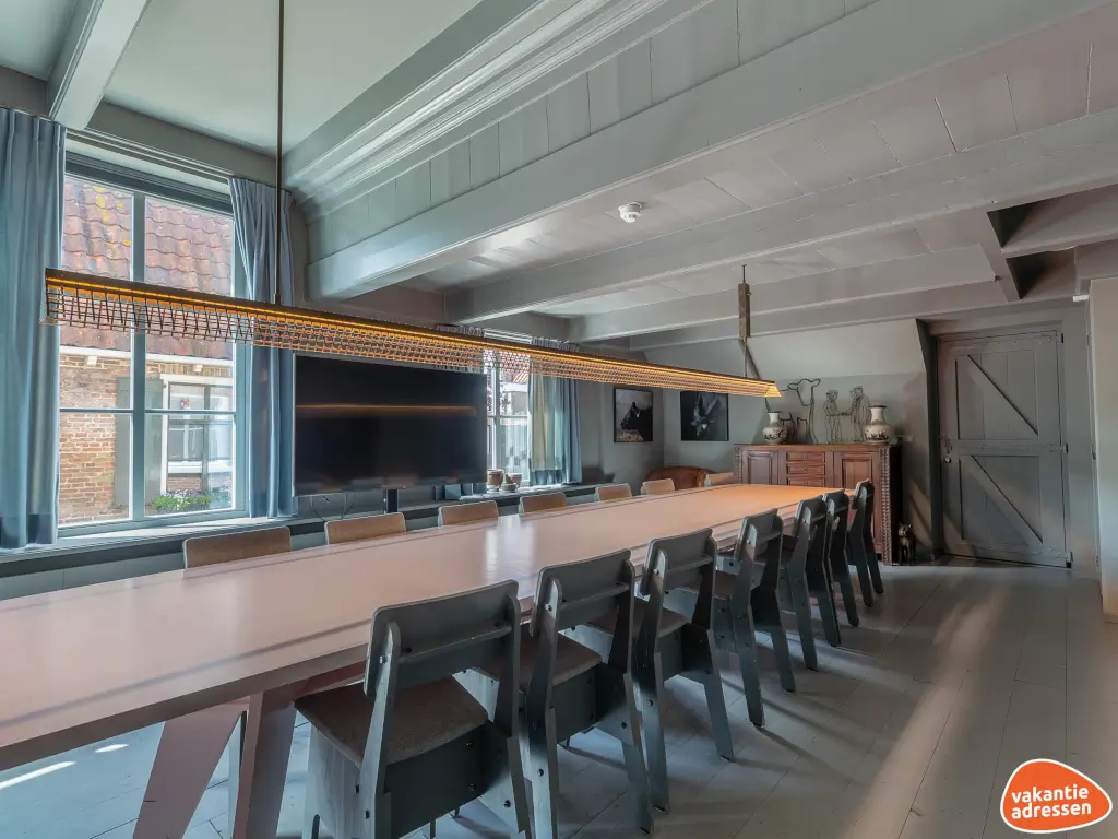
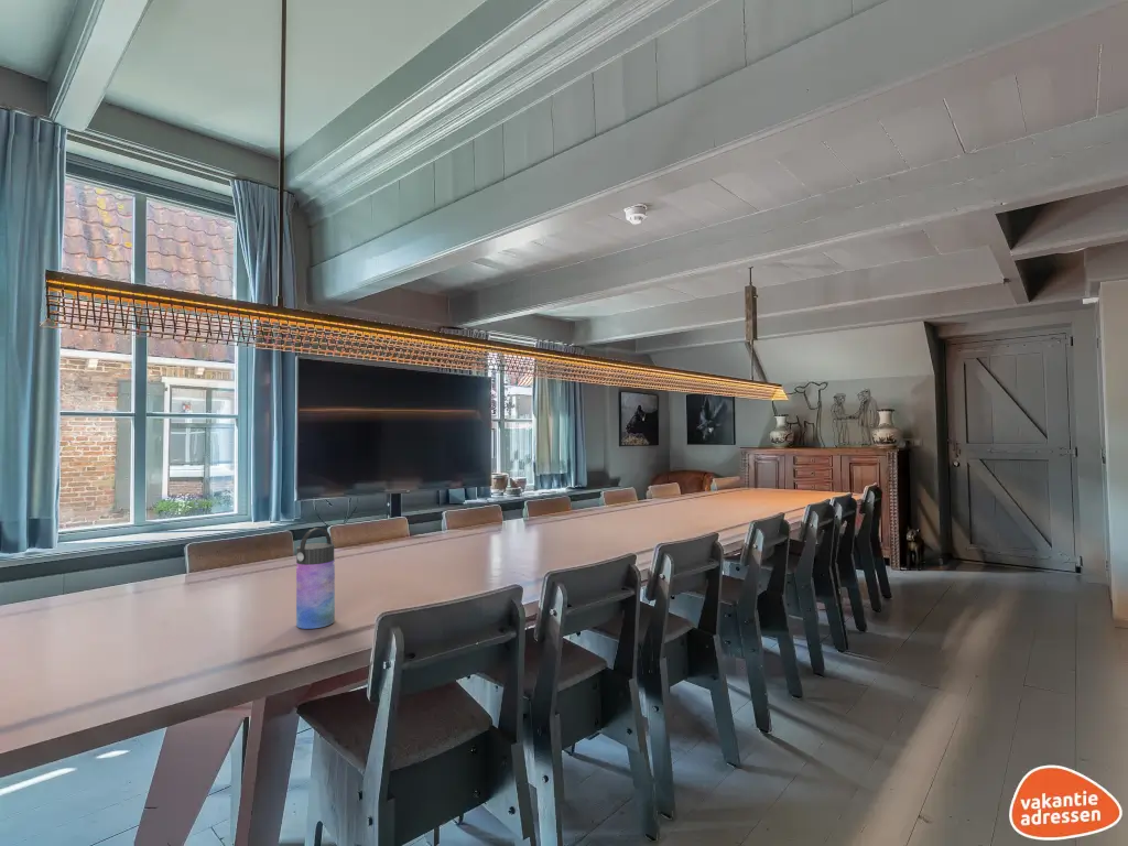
+ water bottle [295,528,336,630]
